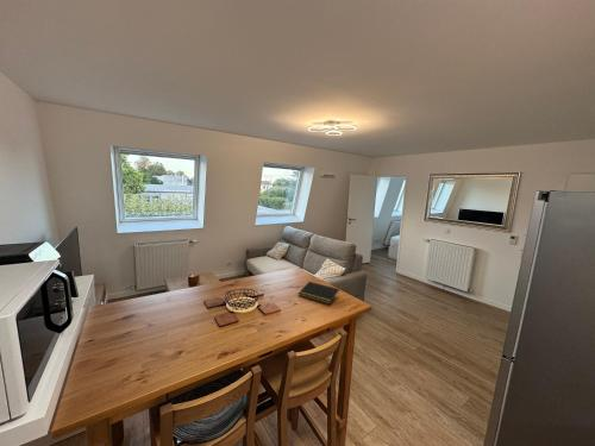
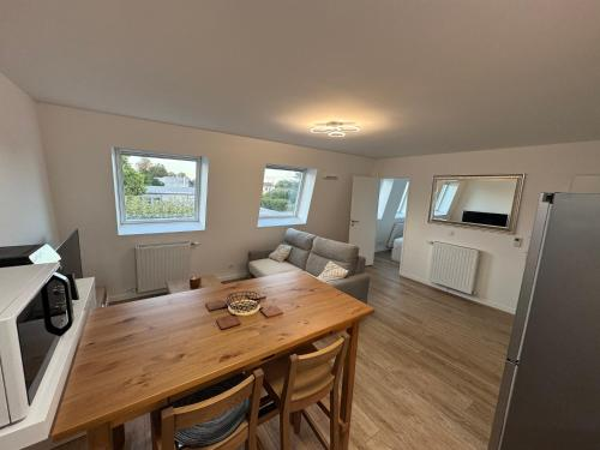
- notepad [298,281,340,304]
